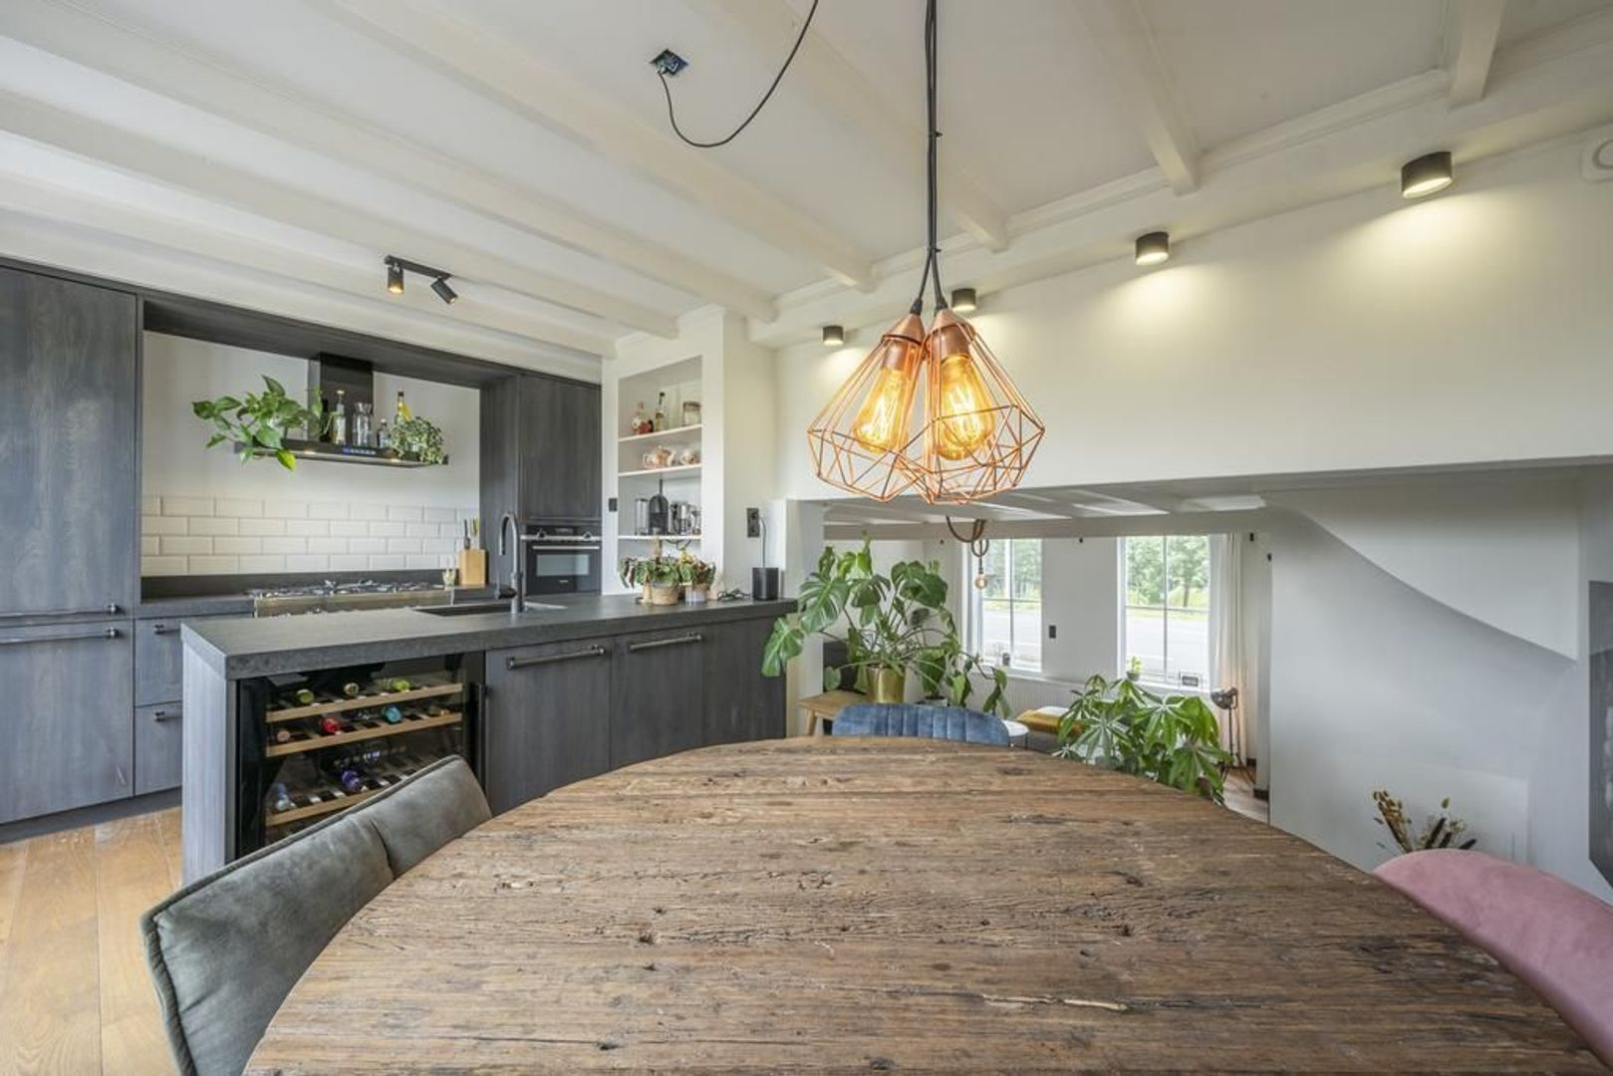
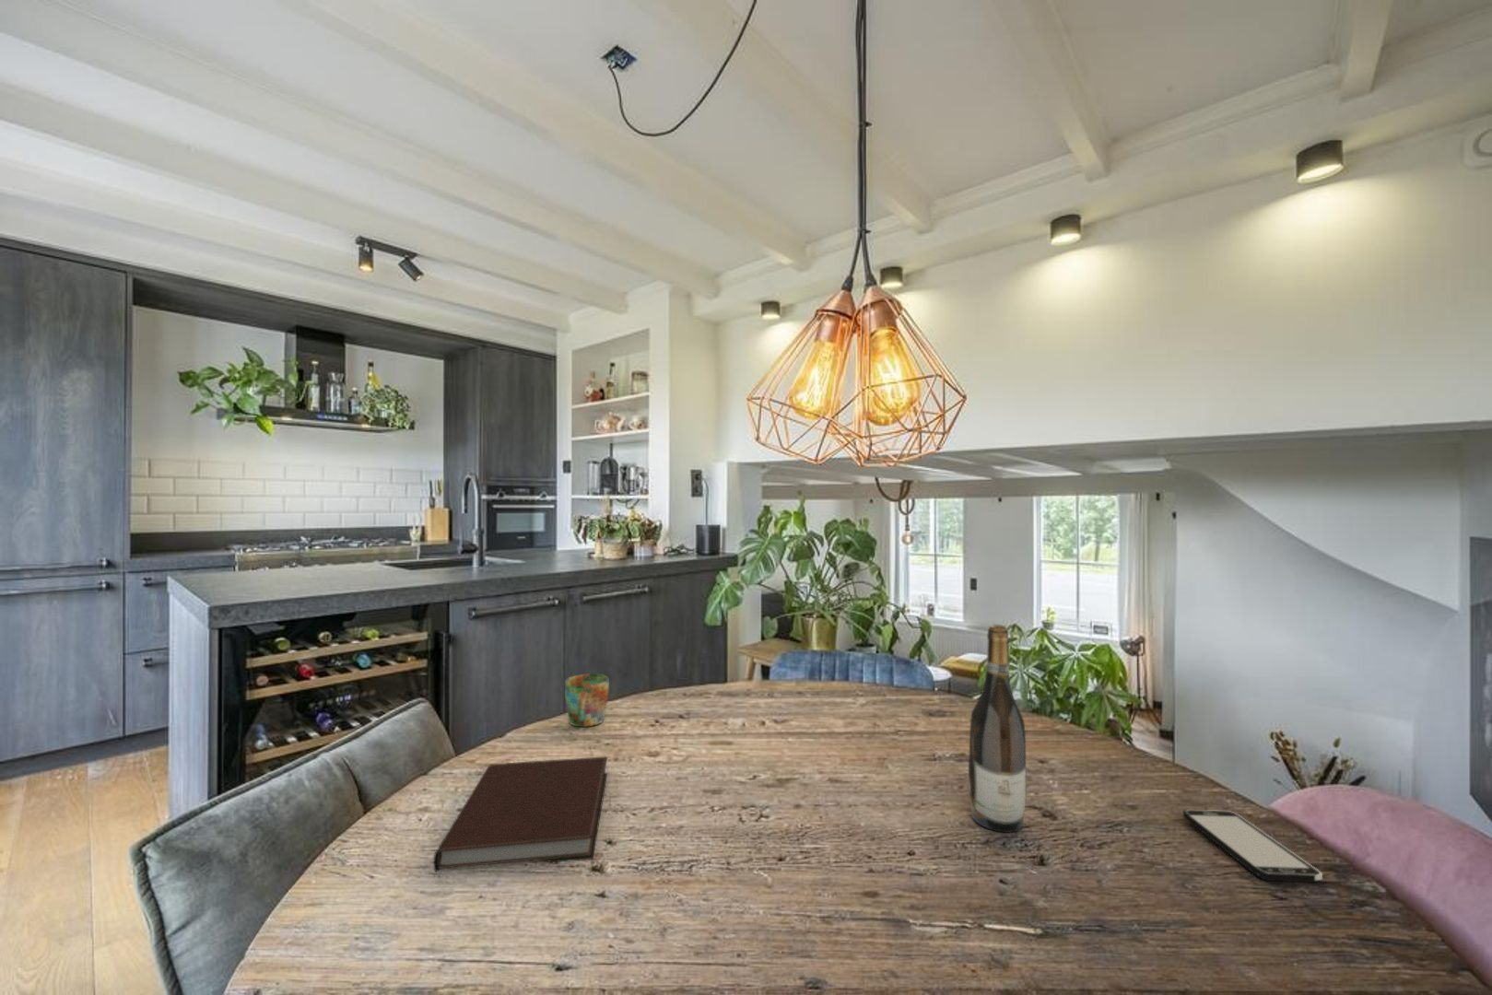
+ notebook [433,755,608,873]
+ wine bottle [968,624,1028,834]
+ smartphone [1182,808,1323,884]
+ mug [564,673,610,727]
